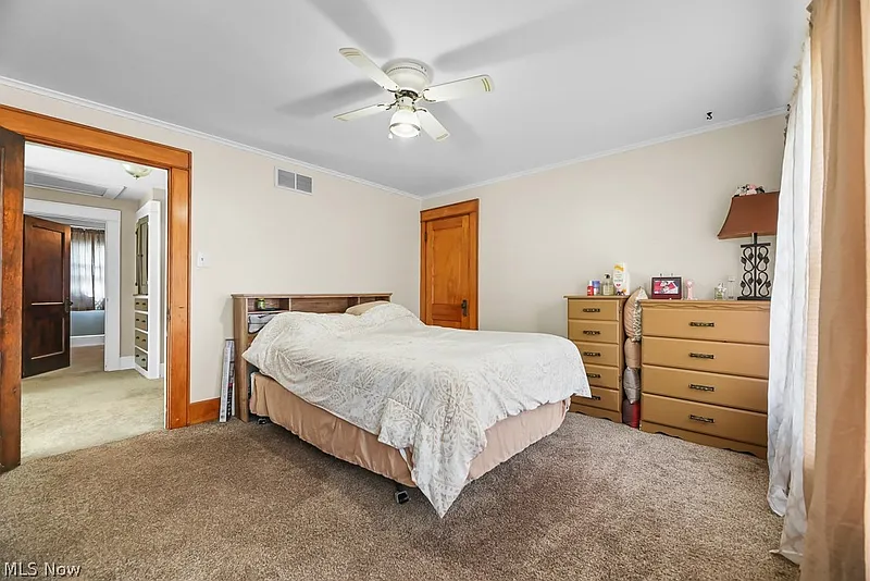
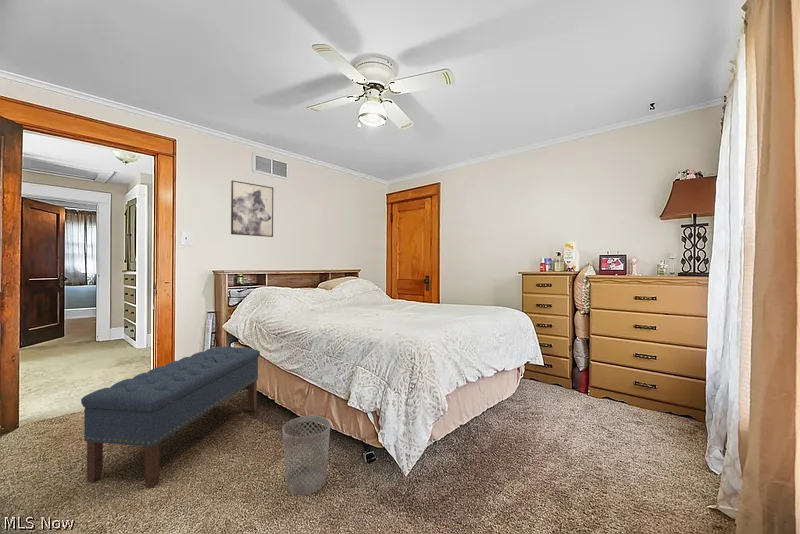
+ bench [80,346,261,489]
+ wall art [230,179,274,238]
+ wastebasket [281,415,332,496]
